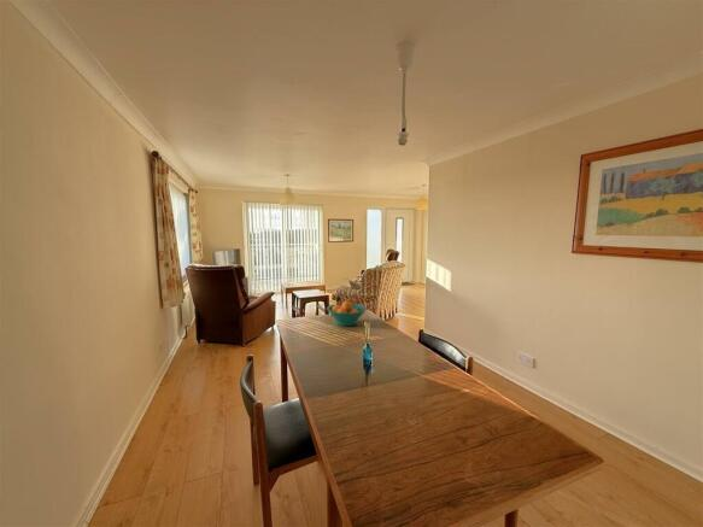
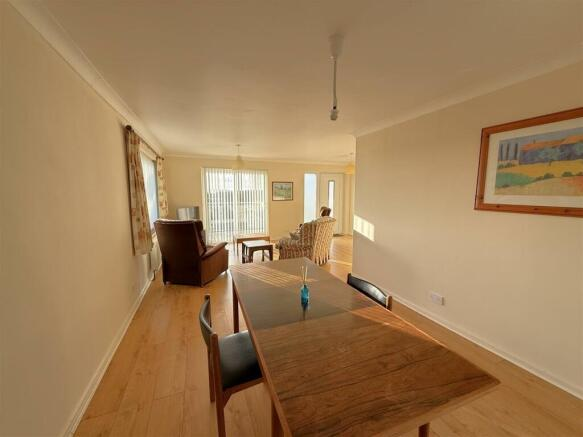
- fruit bowl [326,299,368,327]
